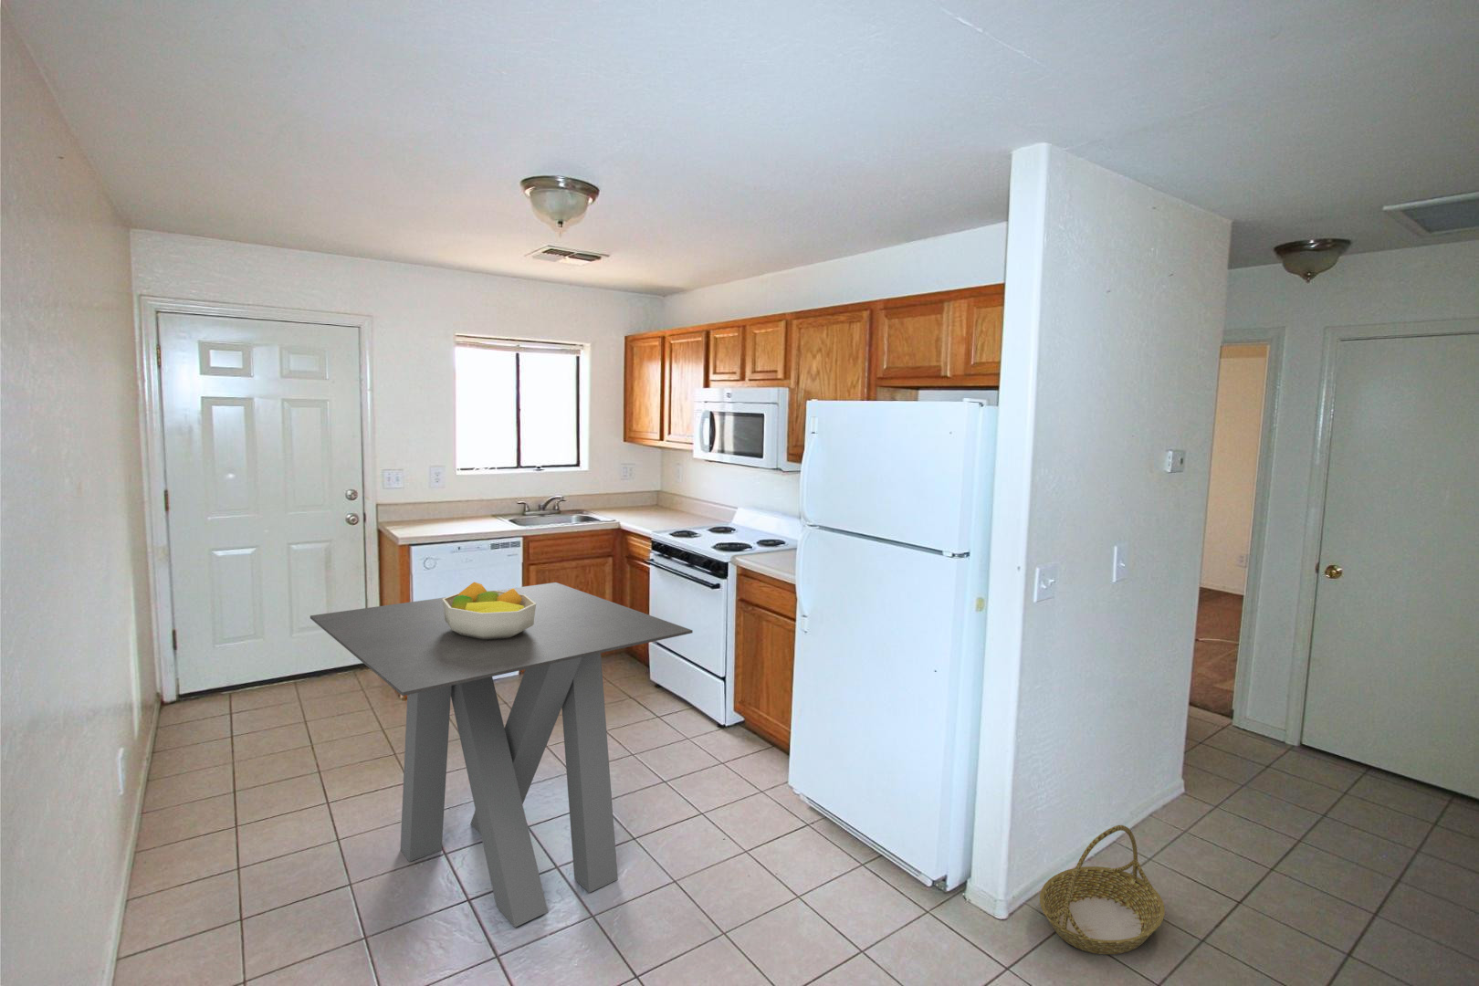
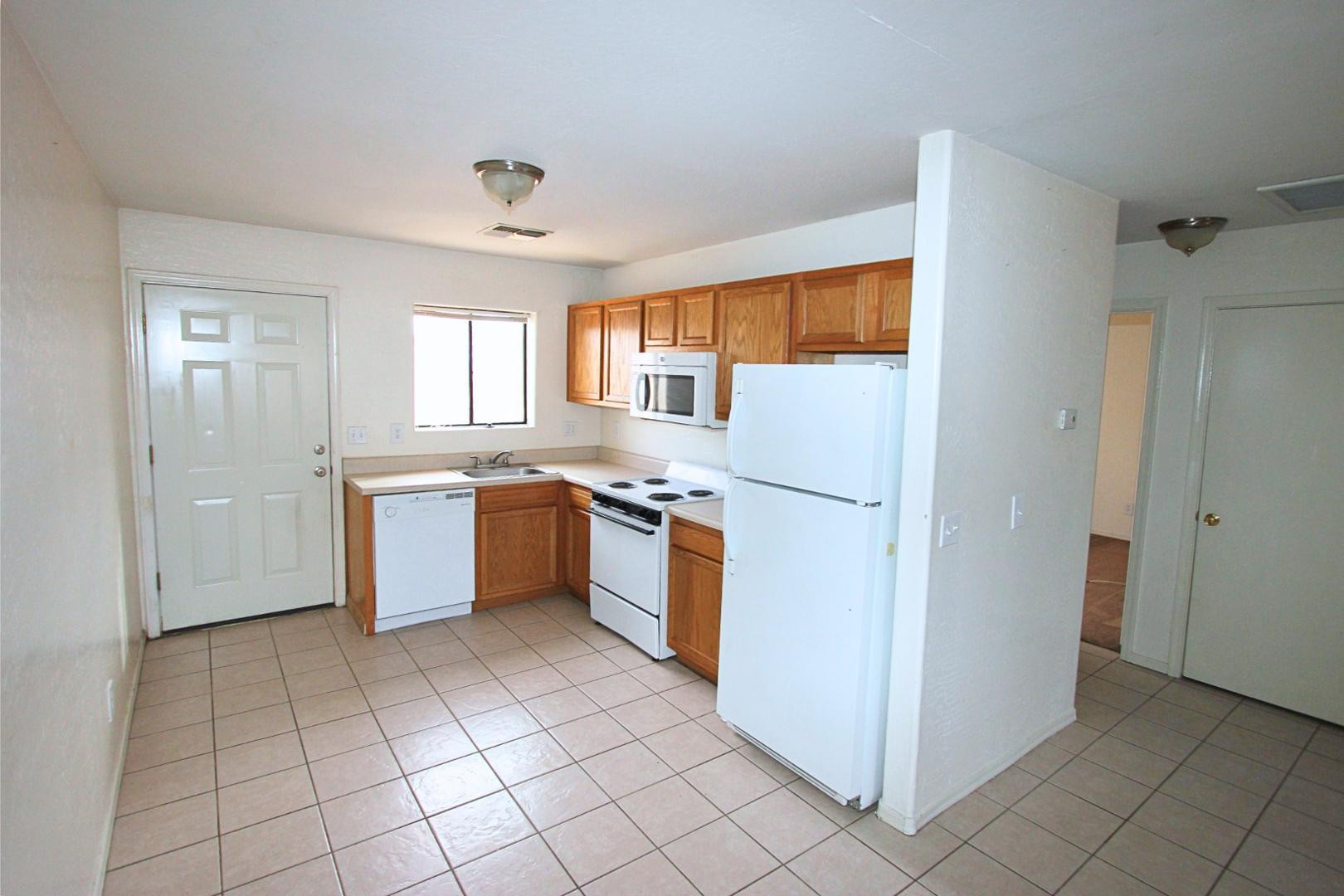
- dining table [309,581,694,929]
- basket [1039,824,1165,955]
- fruit bowl [442,581,536,640]
